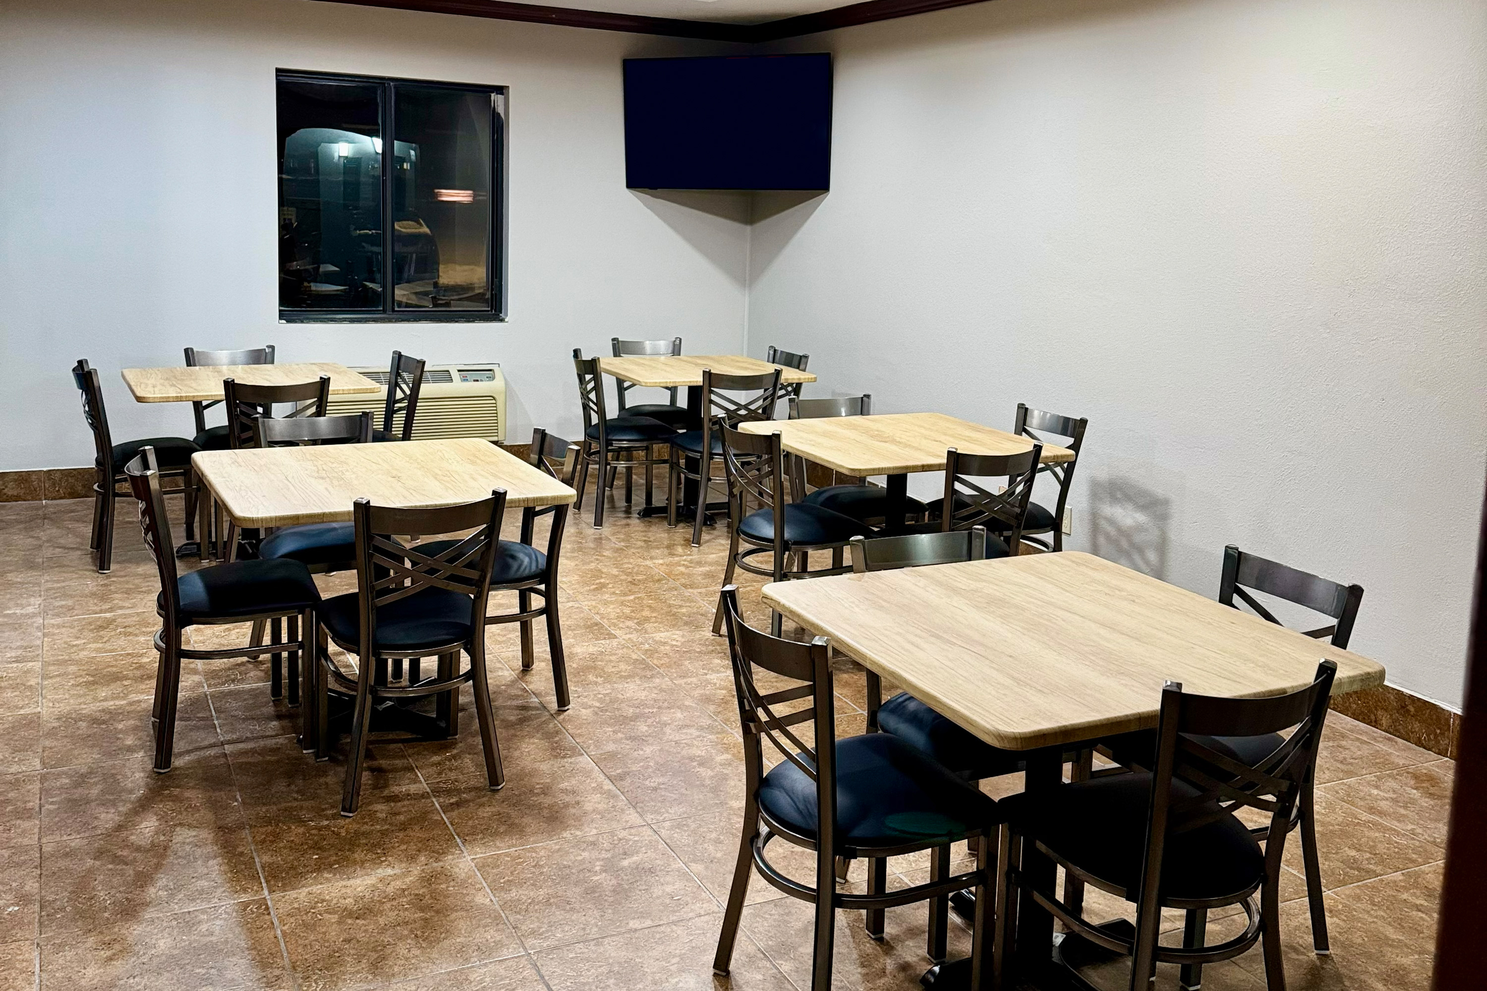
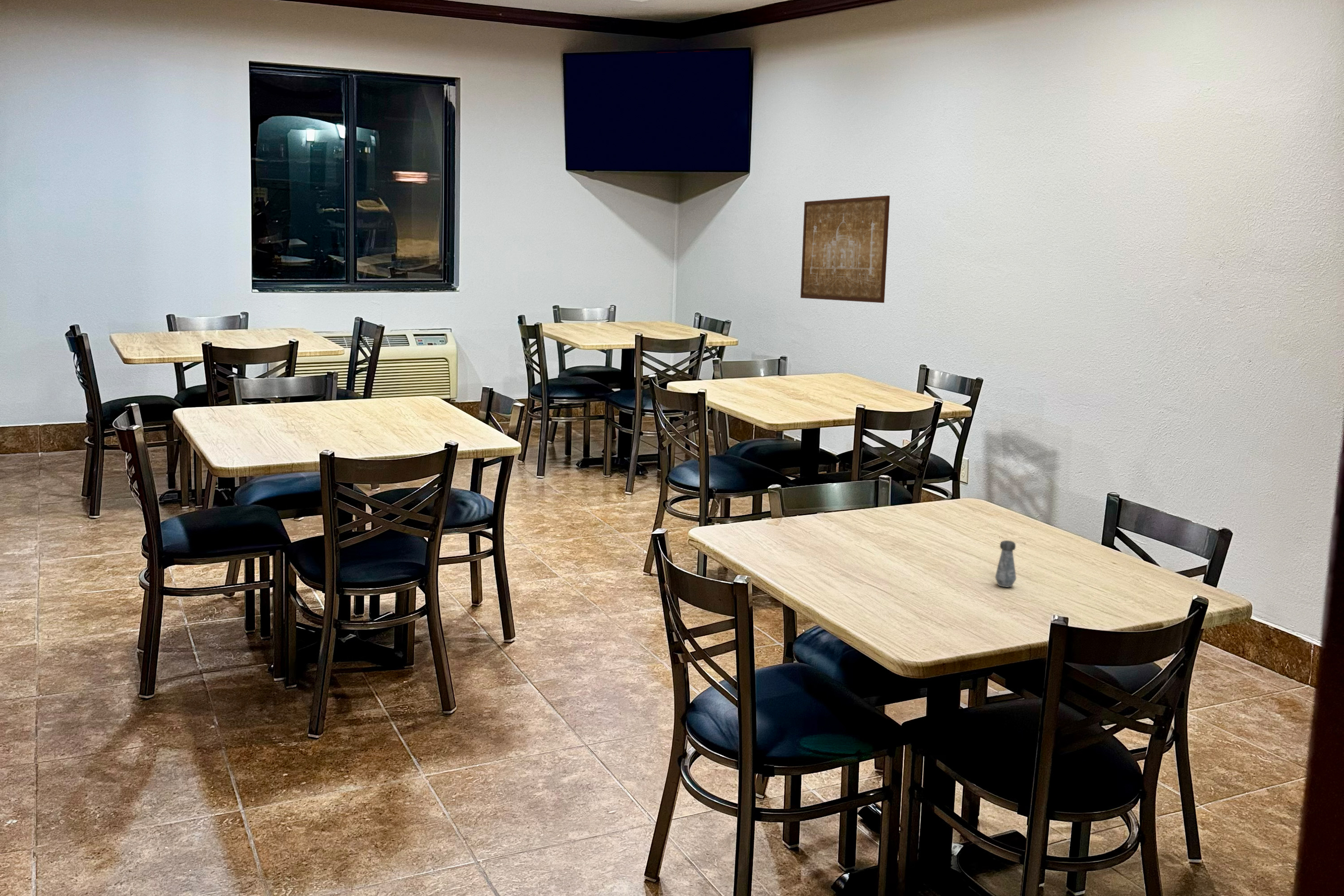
+ salt shaker [995,540,1017,588]
+ wall art [800,195,890,303]
